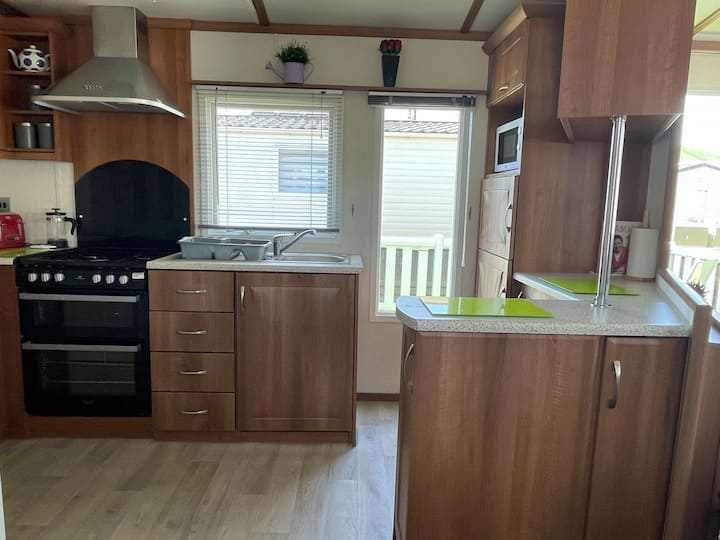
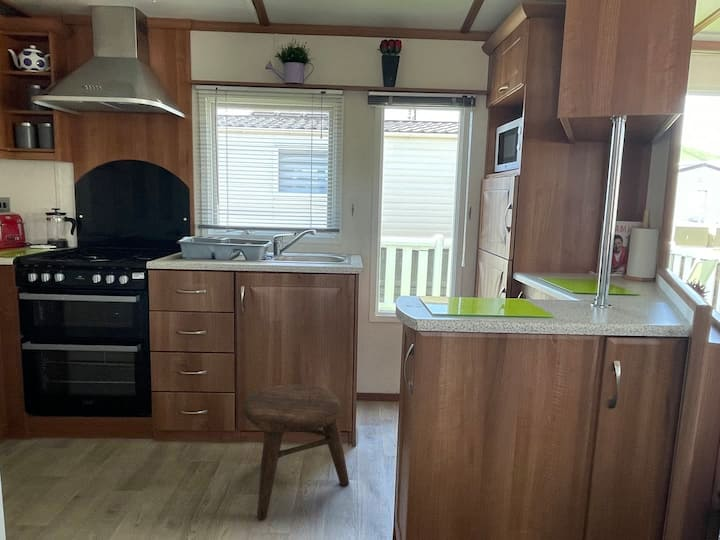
+ stool [242,383,350,521]
